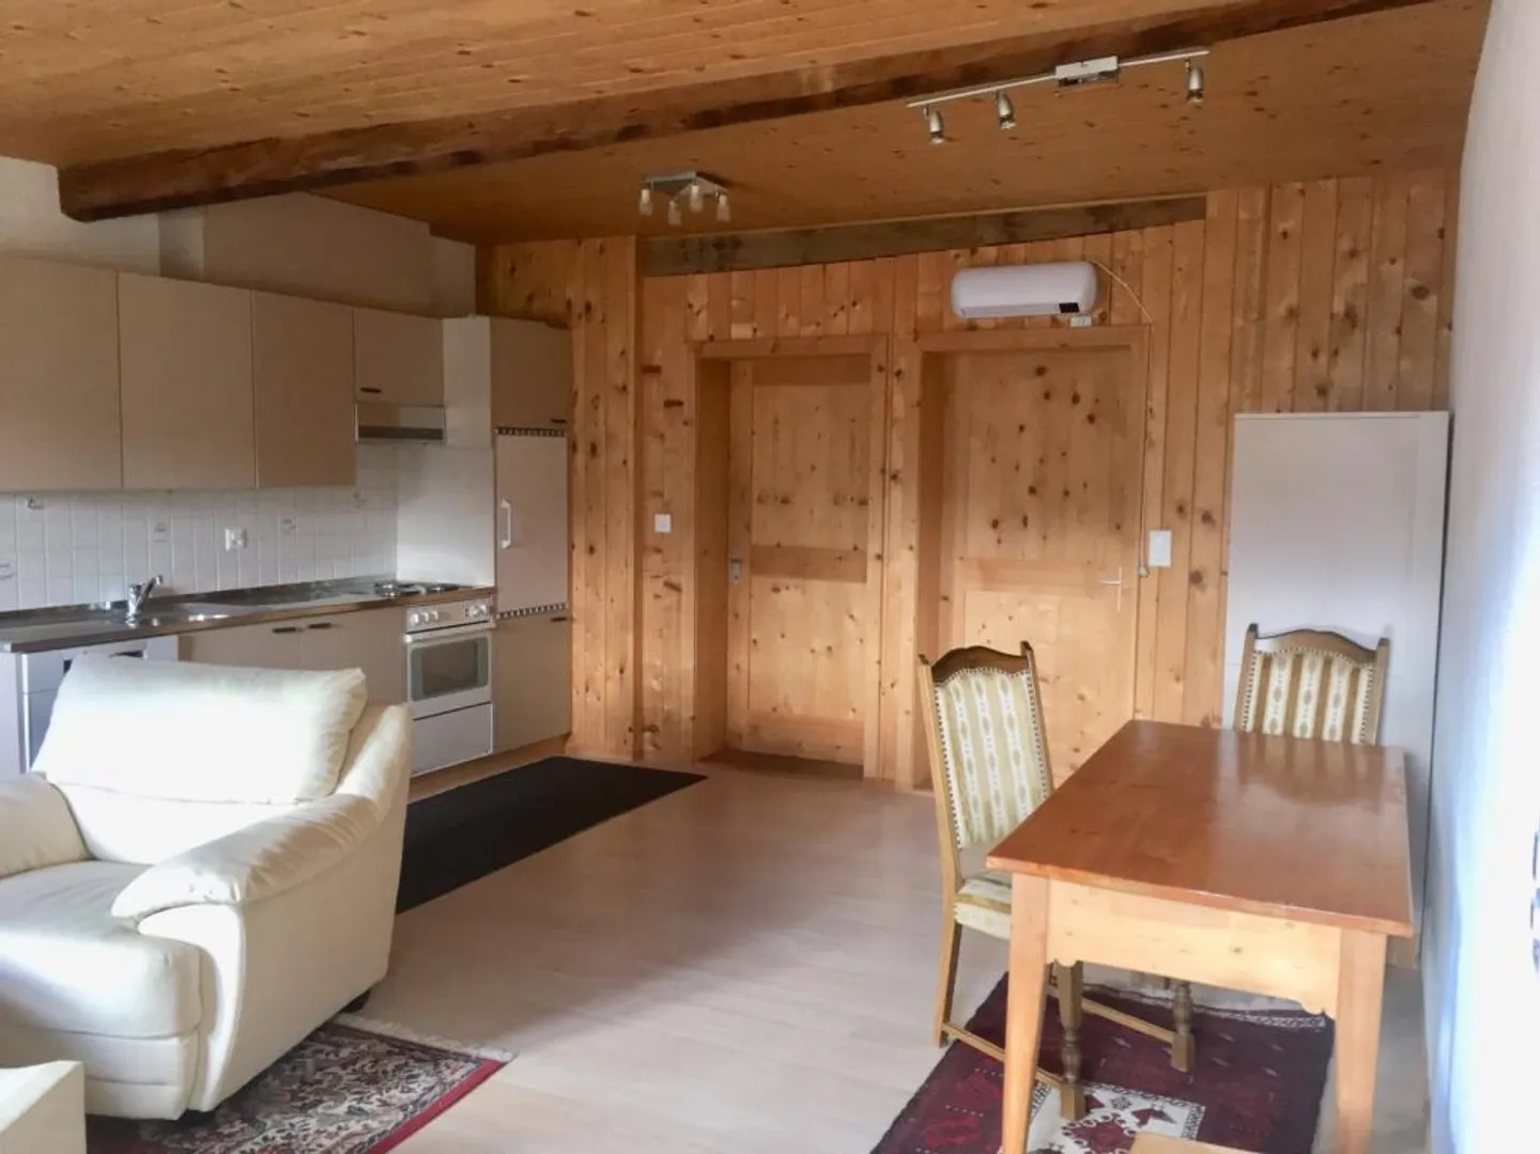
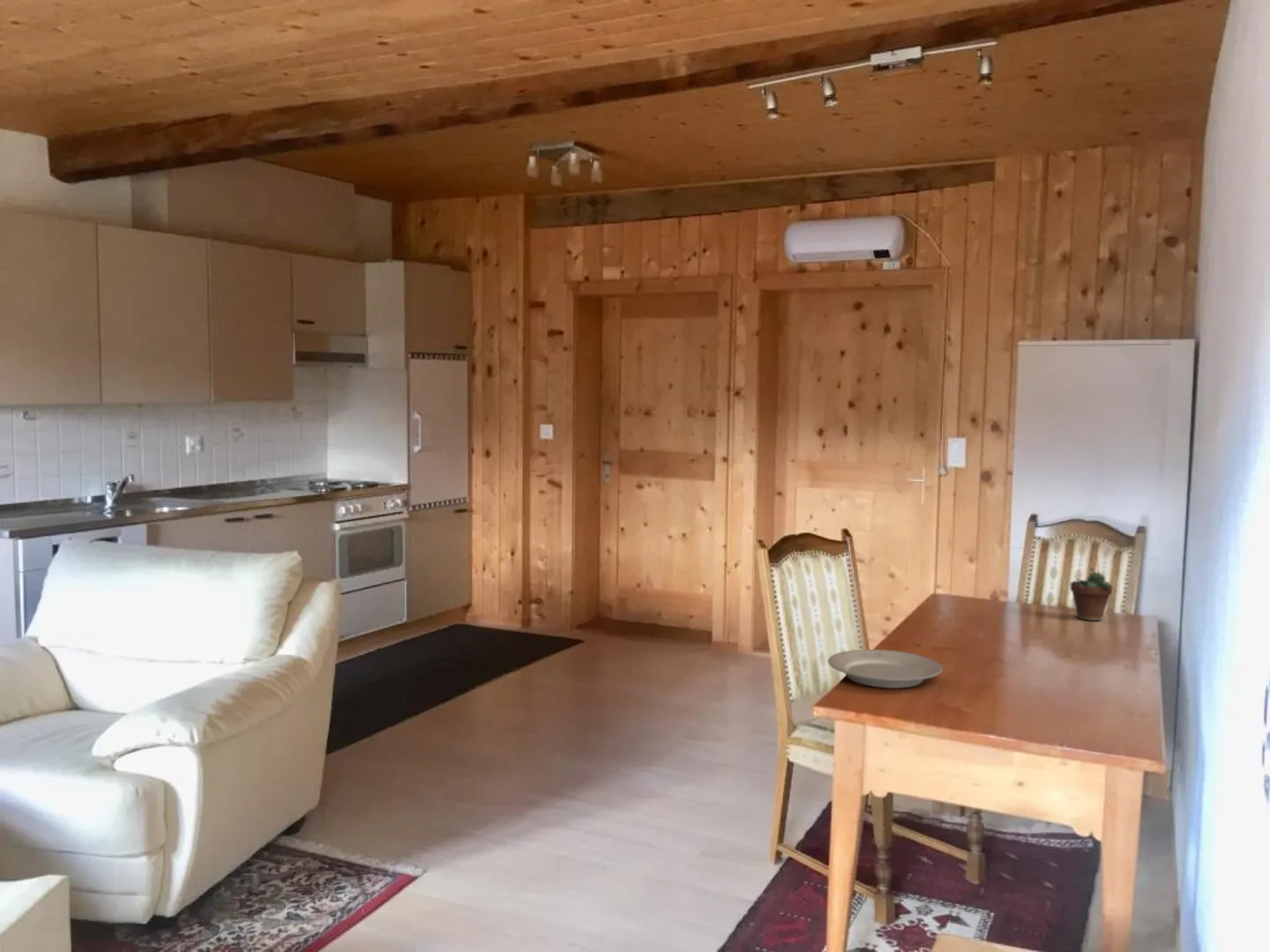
+ succulent plant [1070,555,1113,621]
+ plate [827,649,944,689]
